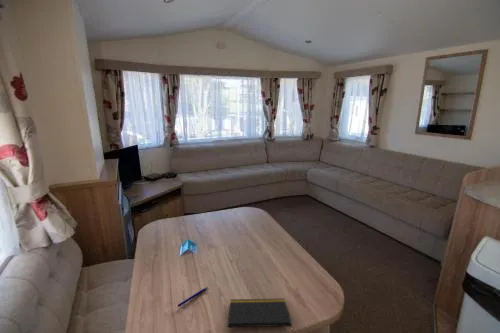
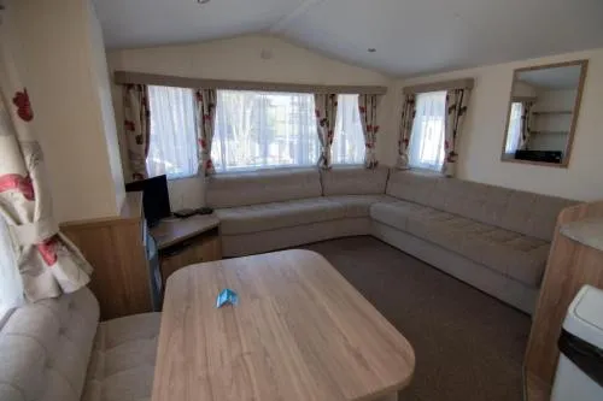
- pen [177,286,208,308]
- notepad [227,298,294,333]
